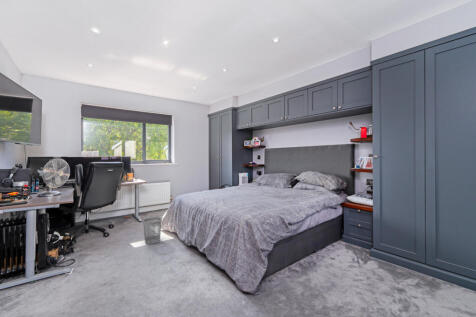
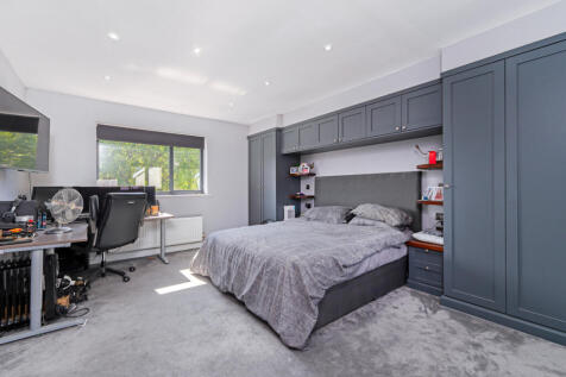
- wastebasket [142,217,163,245]
